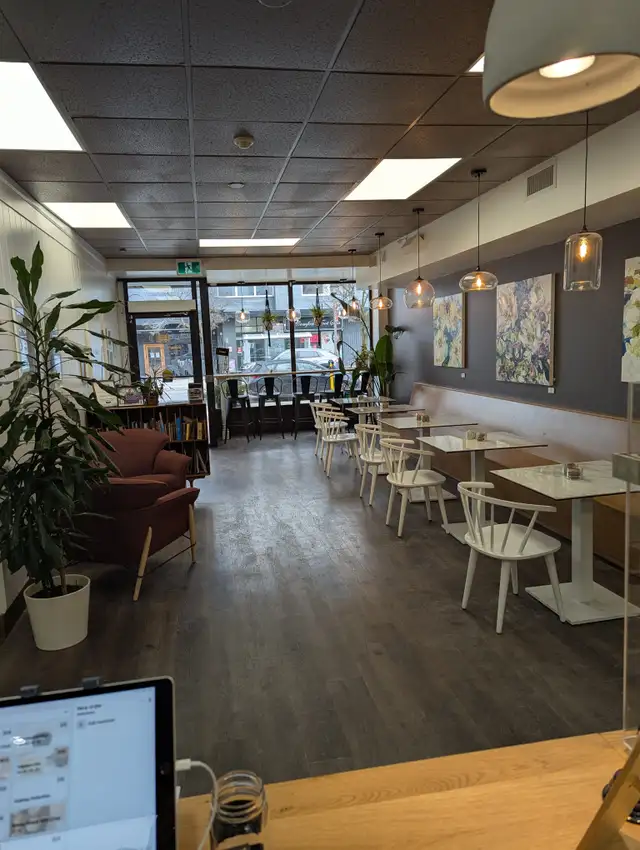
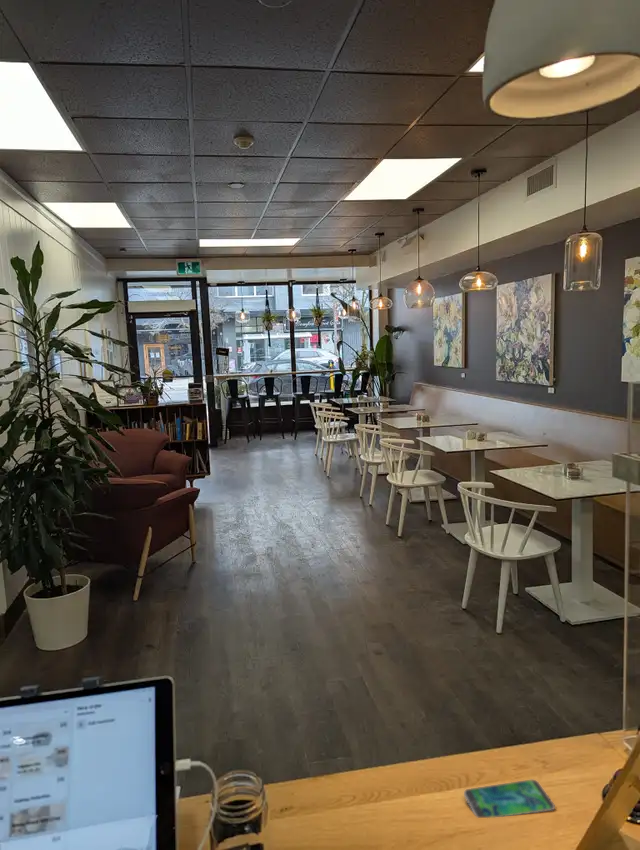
+ smartphone [463,779,556,819]
